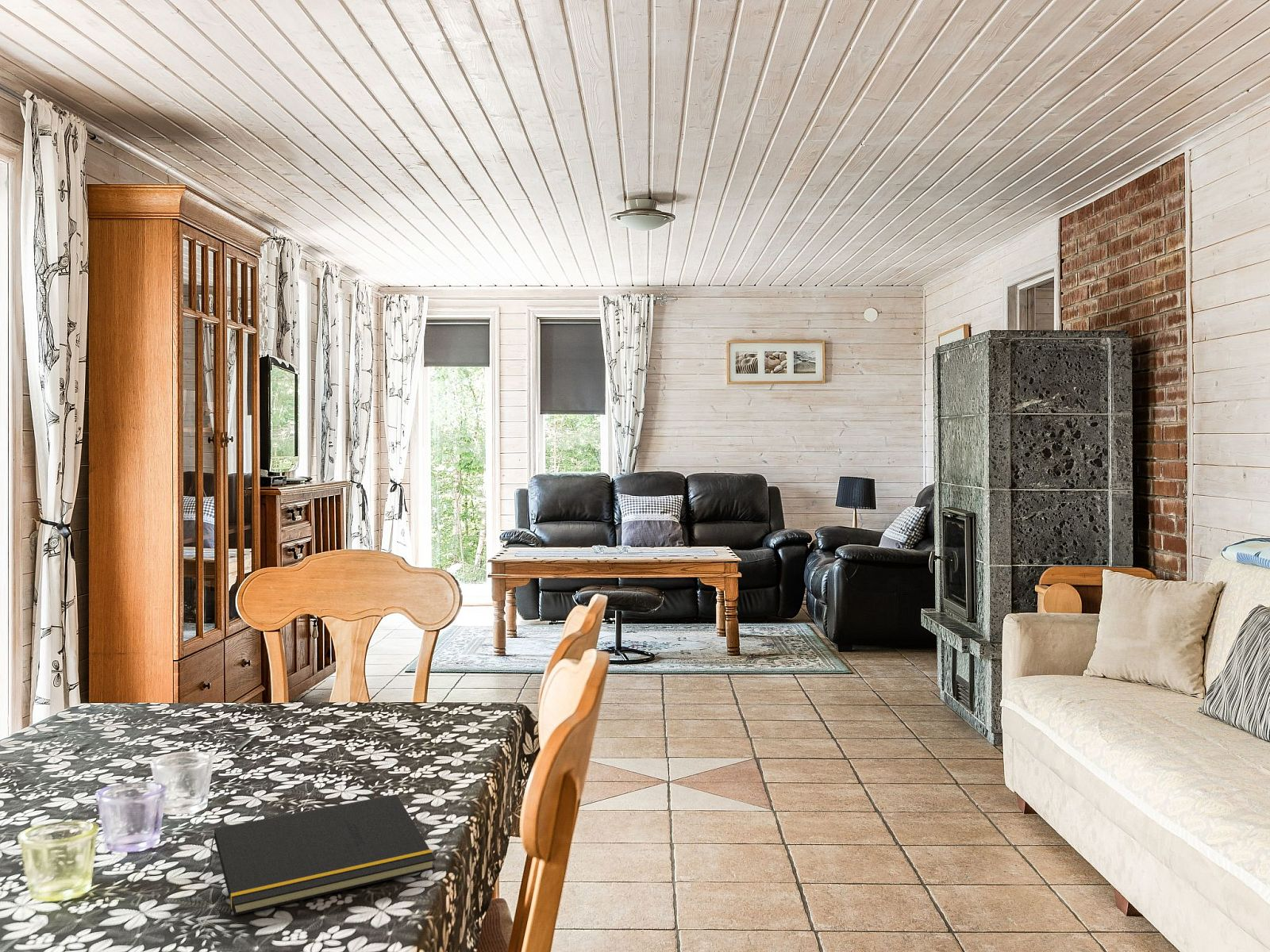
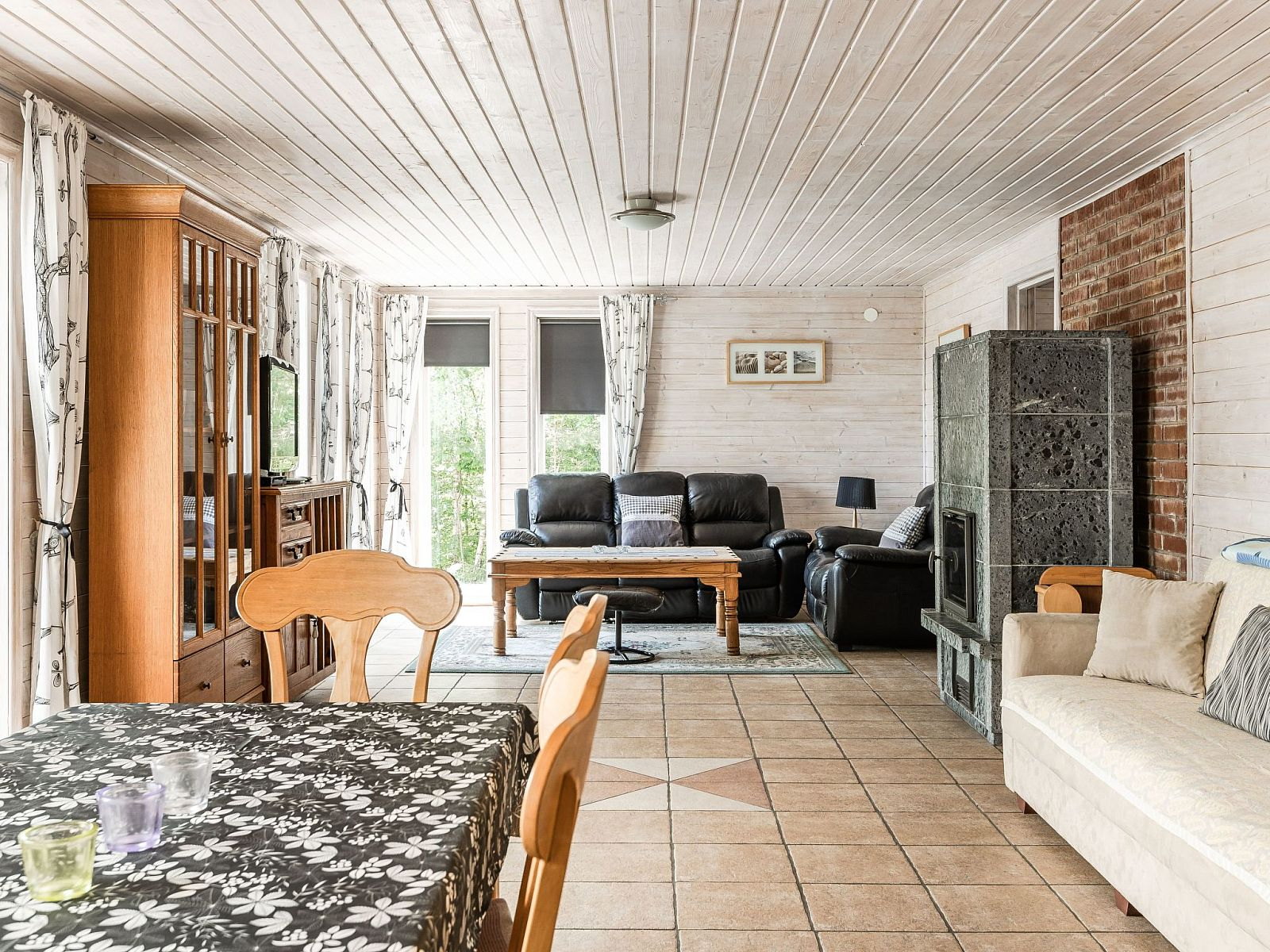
- notepad [208,793,437,916]
